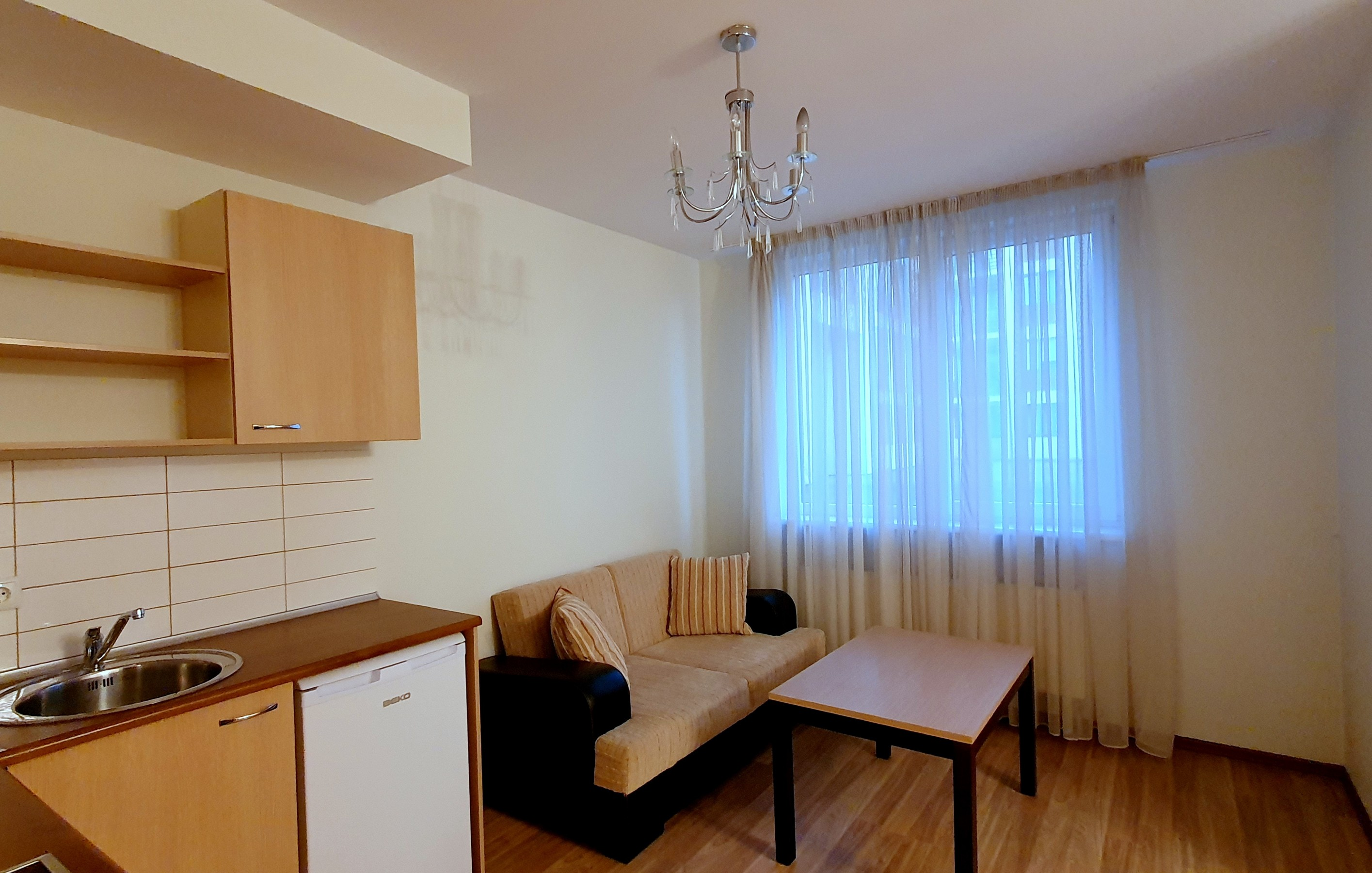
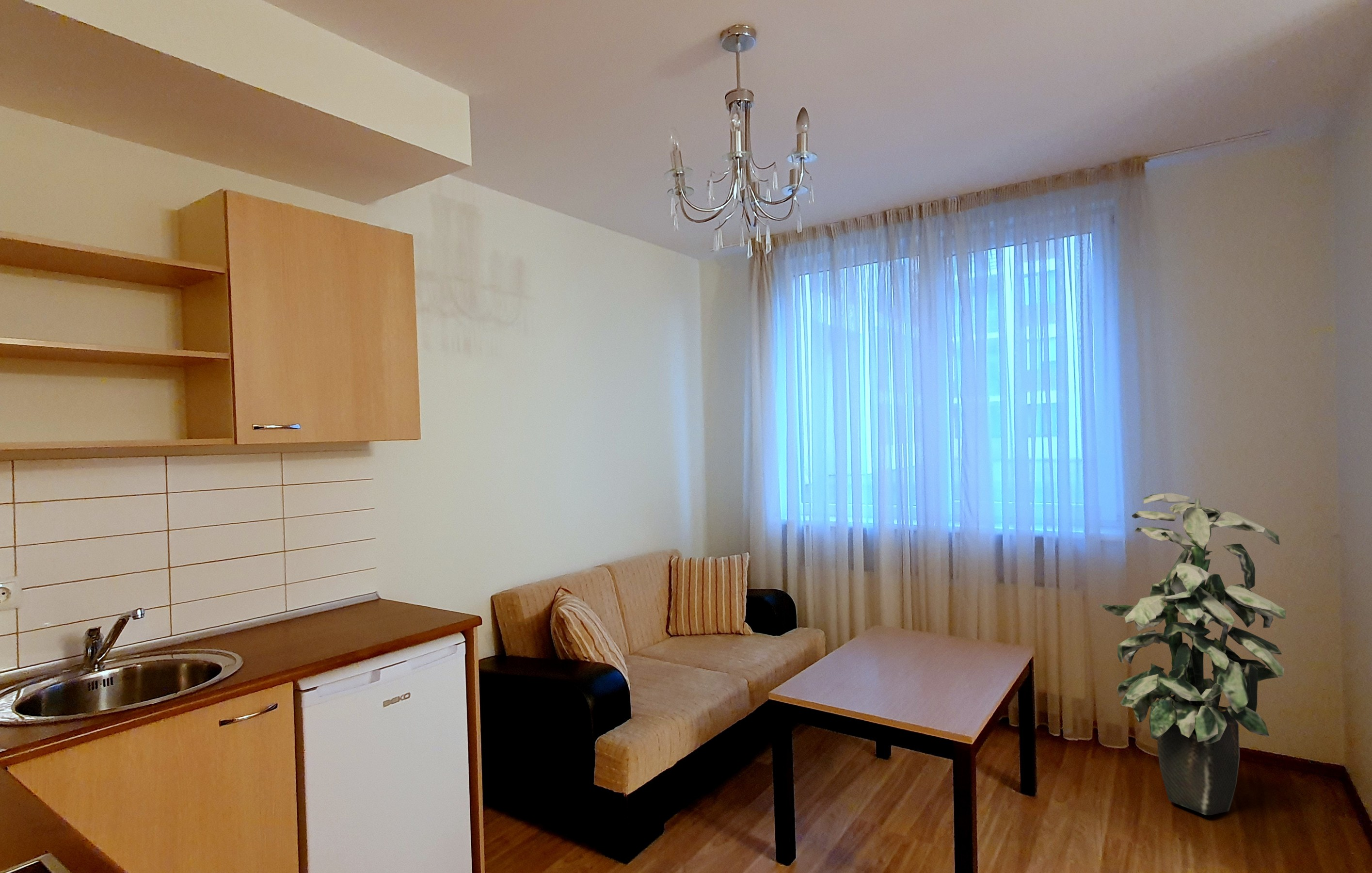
+ indoor plant [1098,493,1286,816]
